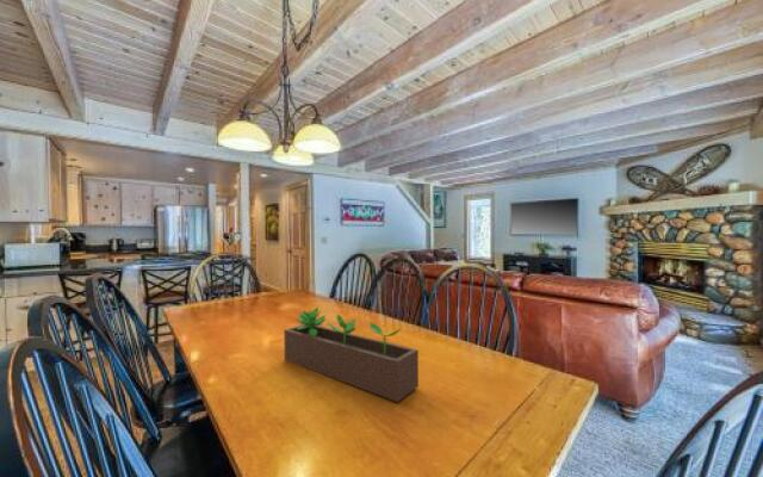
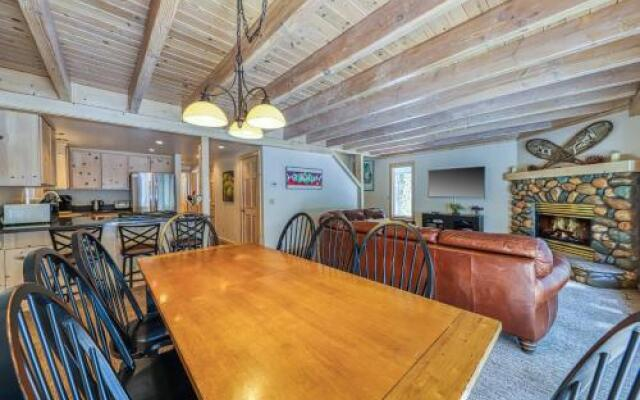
- succulent planter [283,305,420,403]
